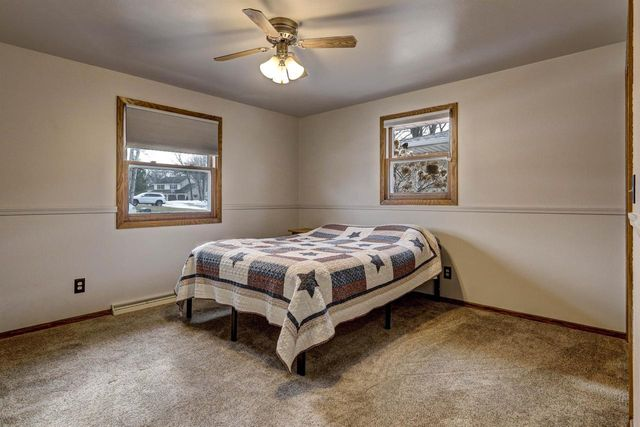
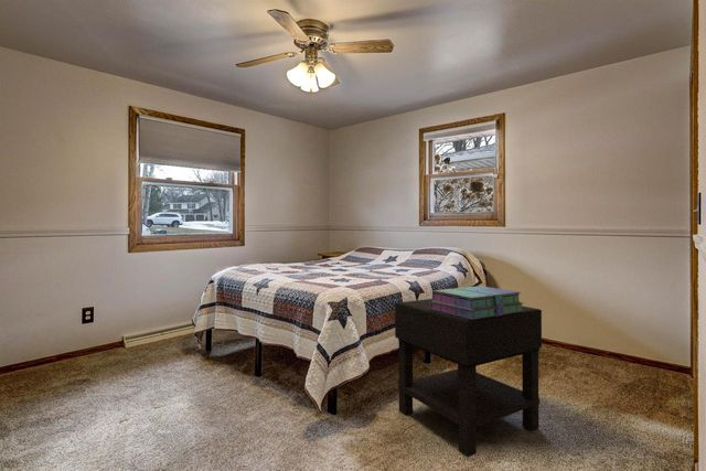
+ stack of books [429,285,524,320]
+ nightstand [394,298,543,458]
